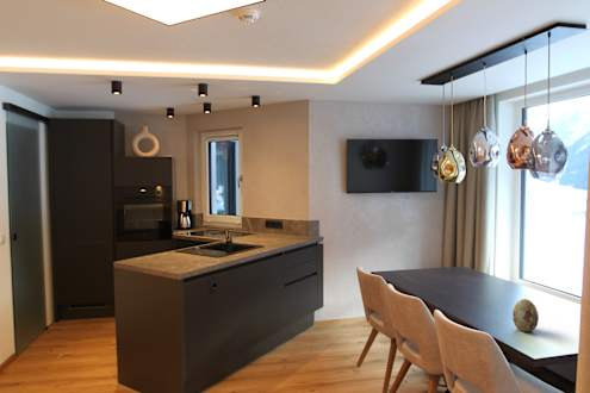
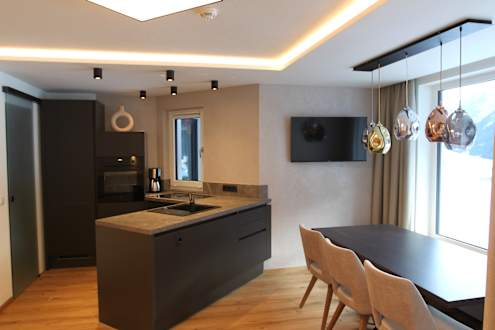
- decorative egg [511,298,540,332]
